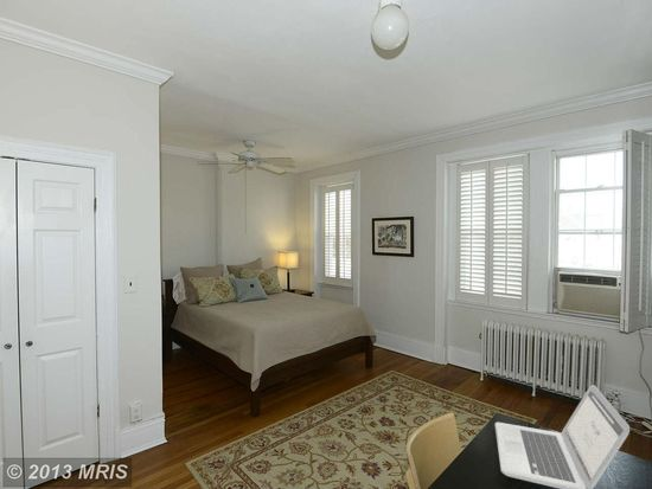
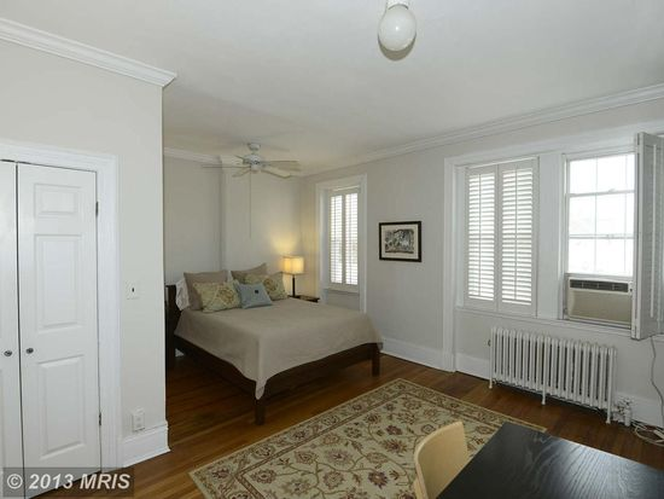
- laptop [494,384,631,489]
